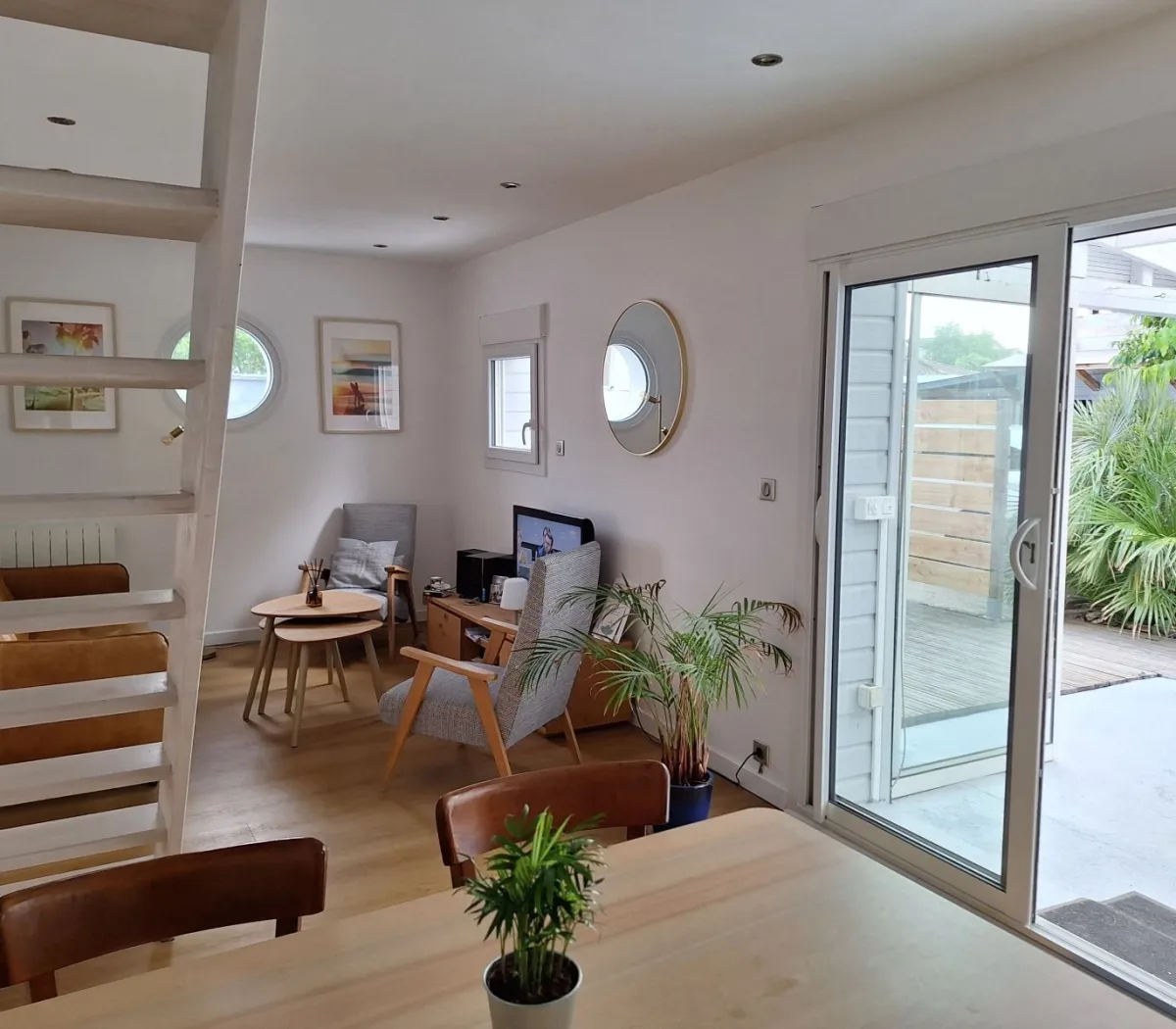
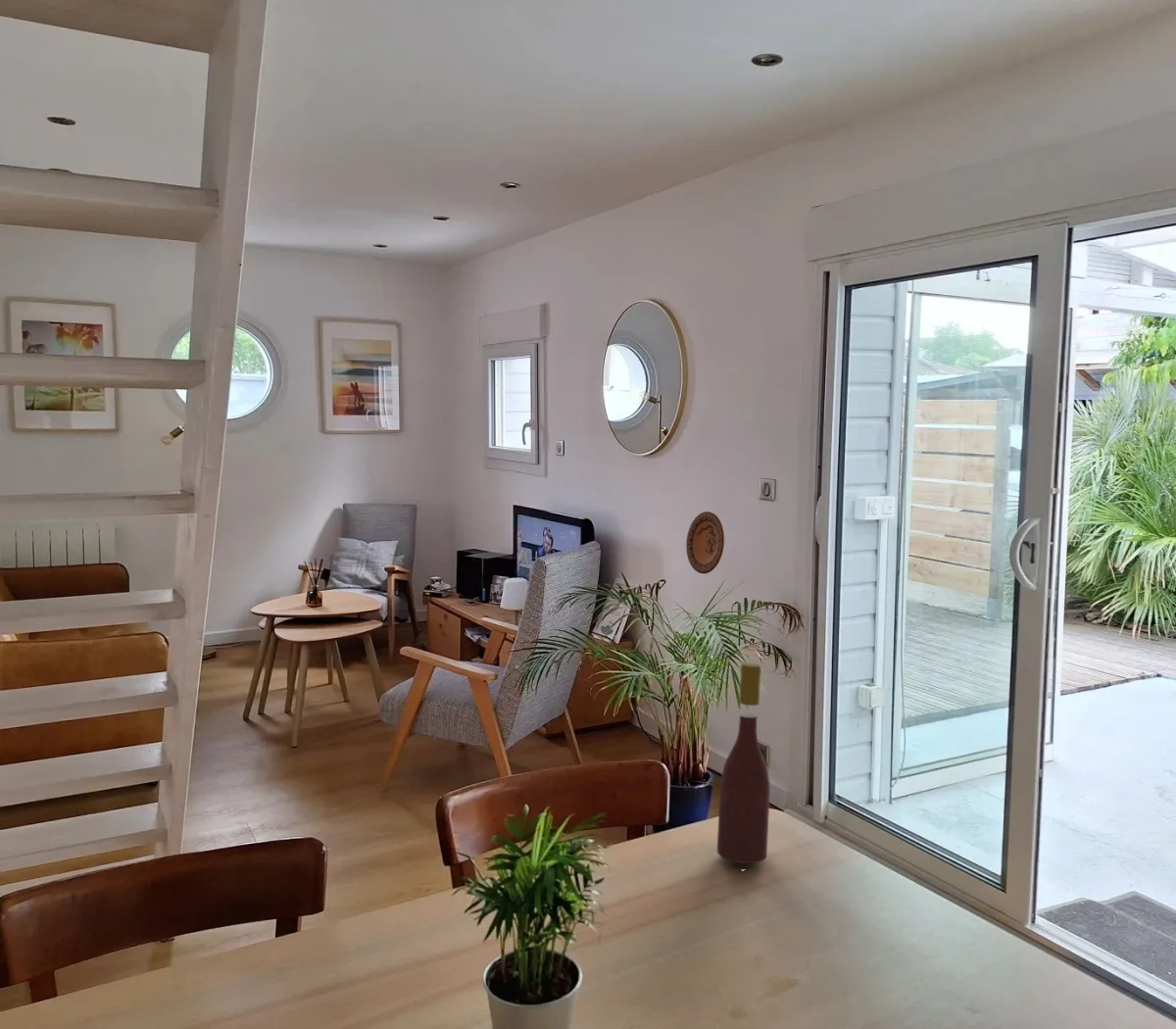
+ wine bottle [716,662,771,864]
+ decorative plate [685,511,725,574]
